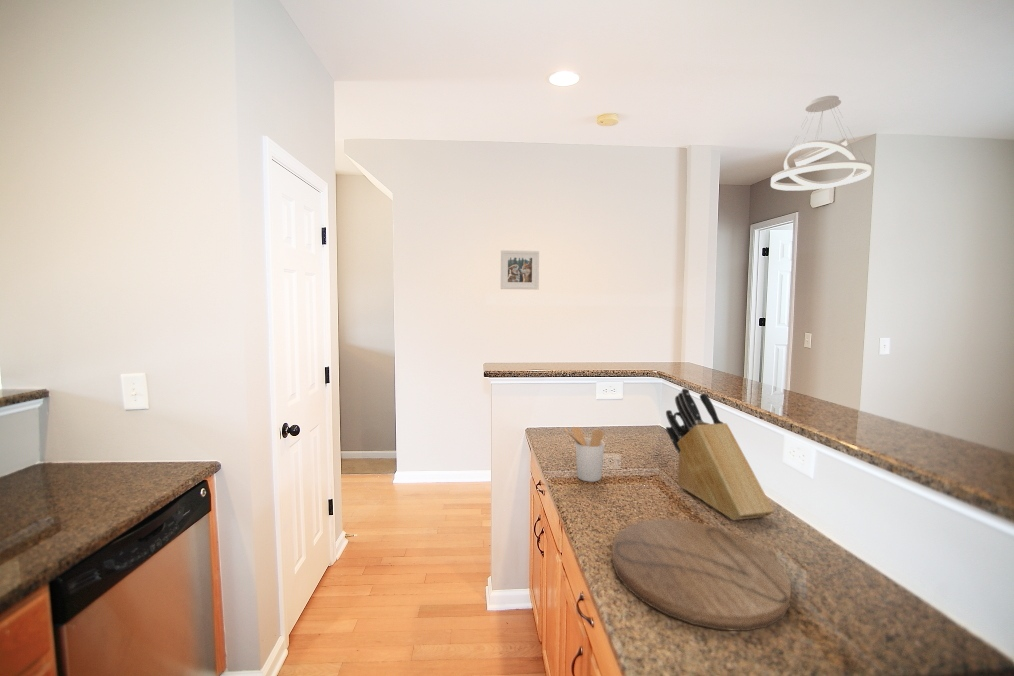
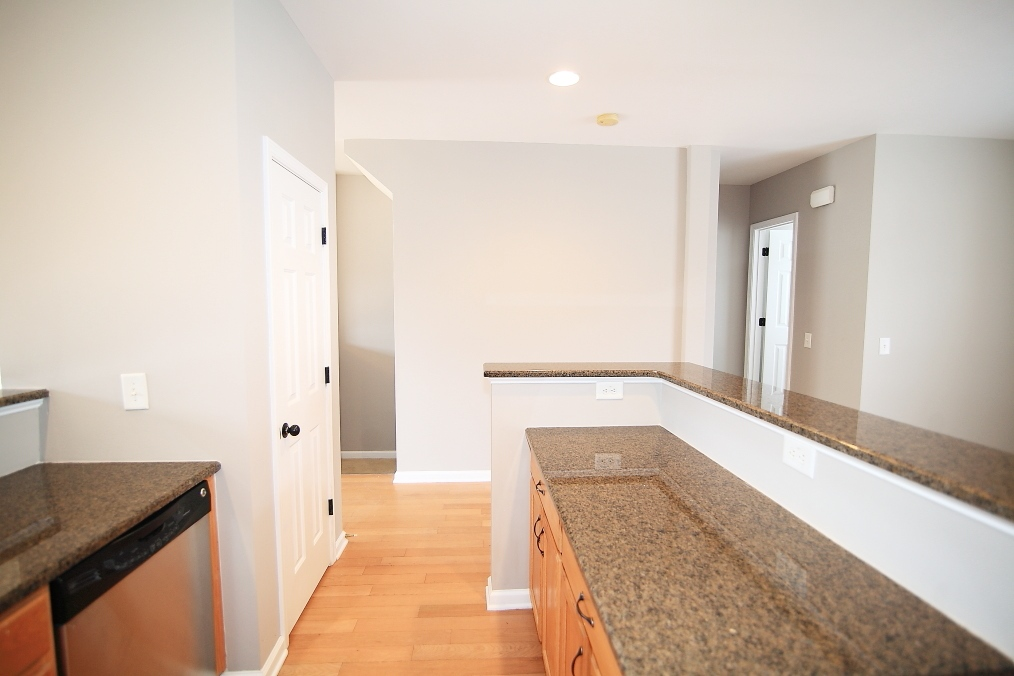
- cutting board [611,518,792,632]
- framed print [500,249,540,290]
- knife block [665,387,775,521]
- utensil holder [563,426,606,483]
- pendant light [770,95,873,192]
